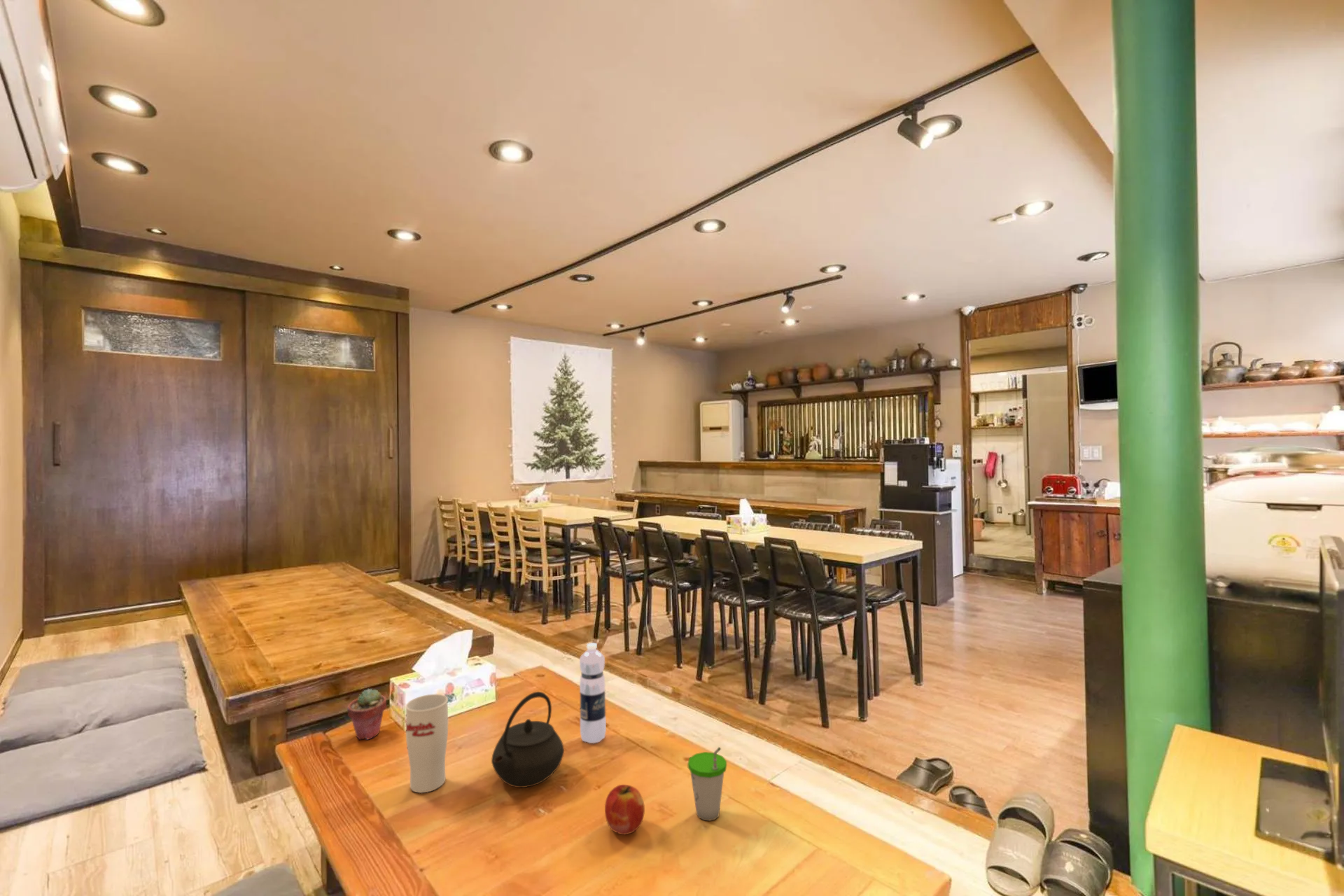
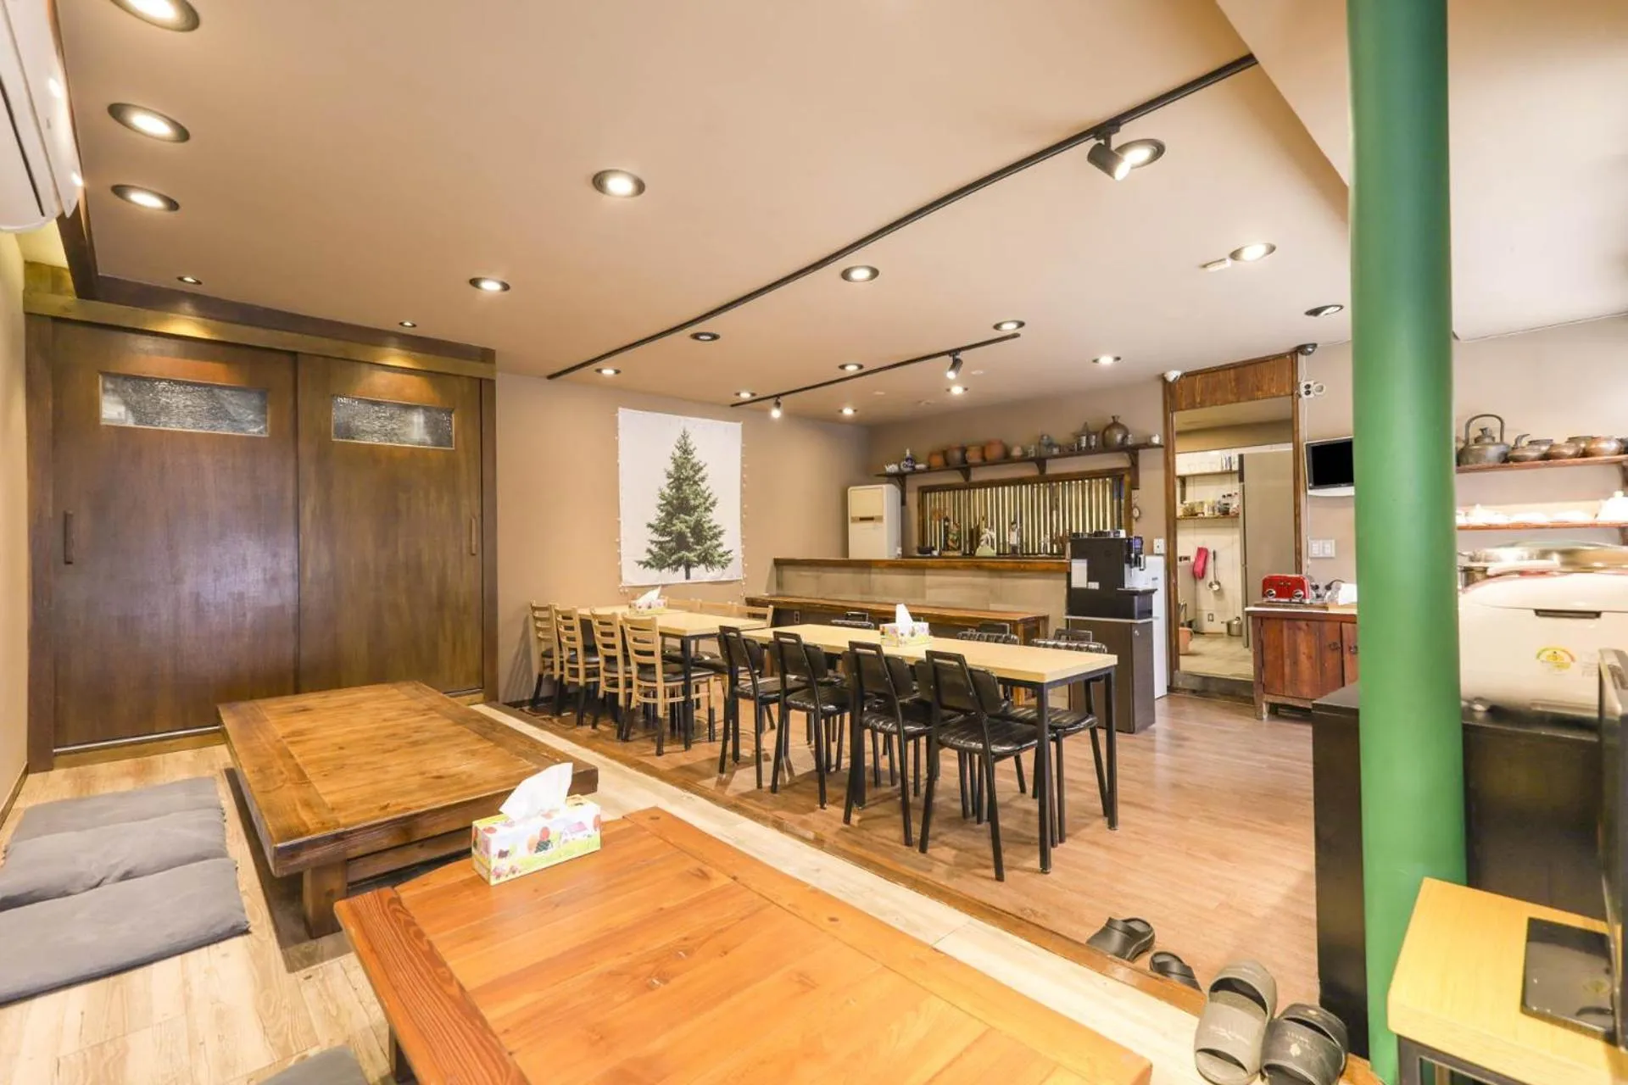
- cup [405,694,449,794]
- kettle [491,691,565,788]
- potted succulent [346,688,387,741]
- cup [687,746,727,822]
- apple [604,784,645,835]
- water bottle [579,642,607,744]
